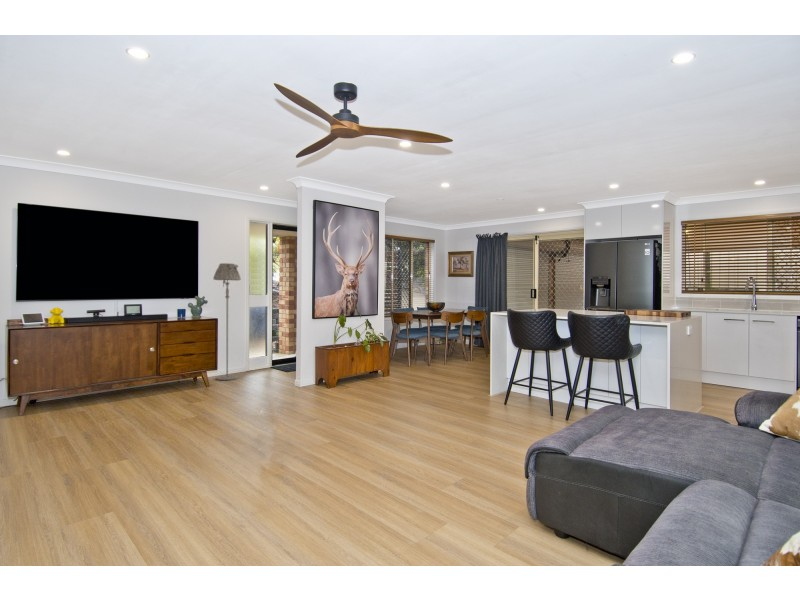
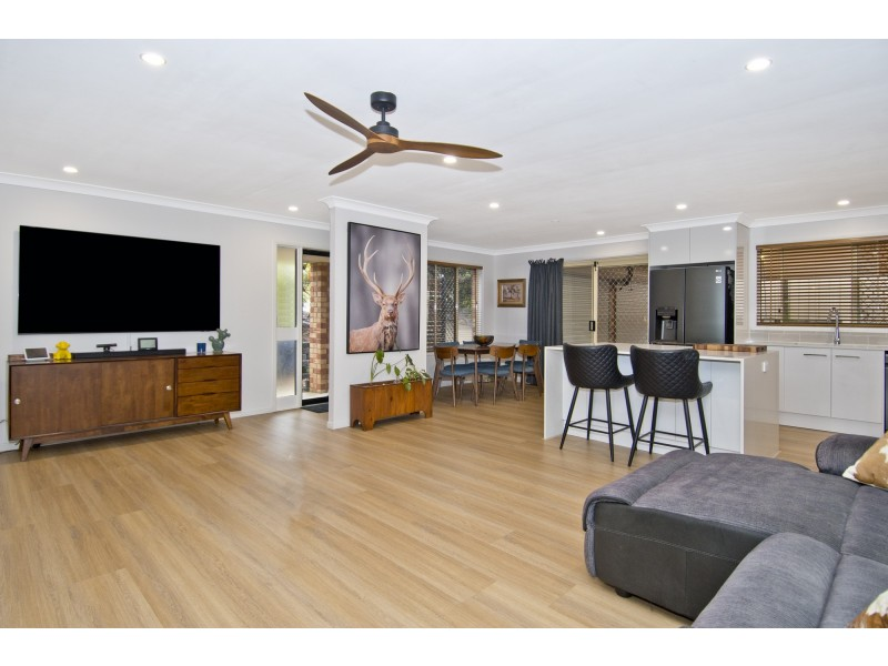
- floor lamp [212,262,242,381]
